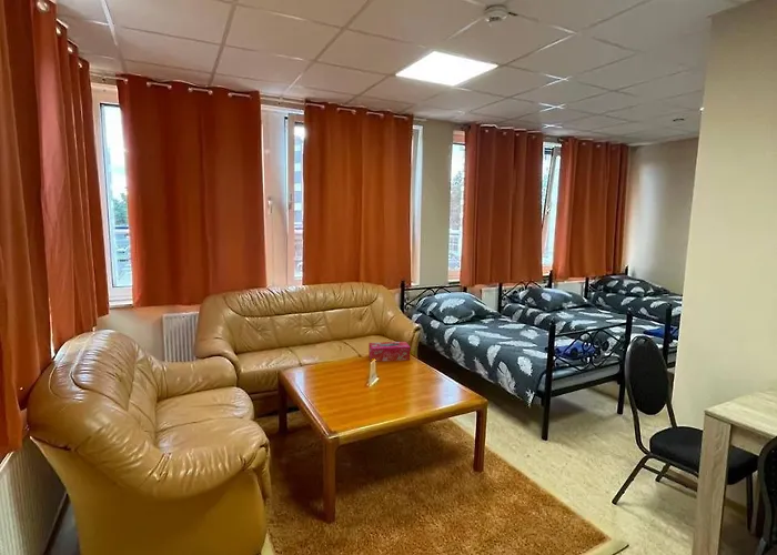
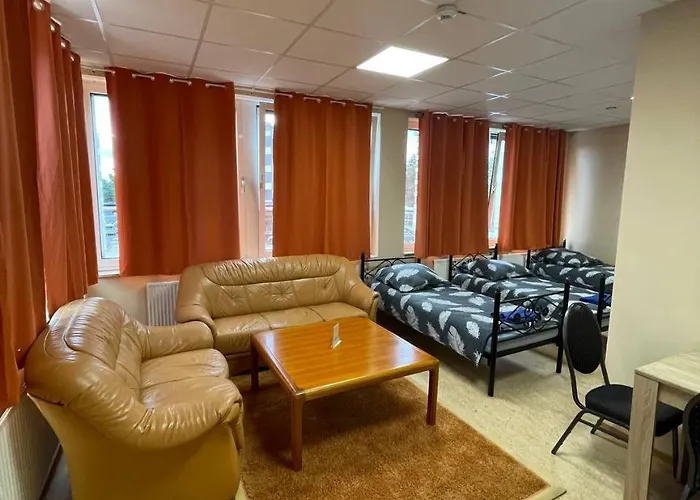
- tissue box [367,341,411,362]
